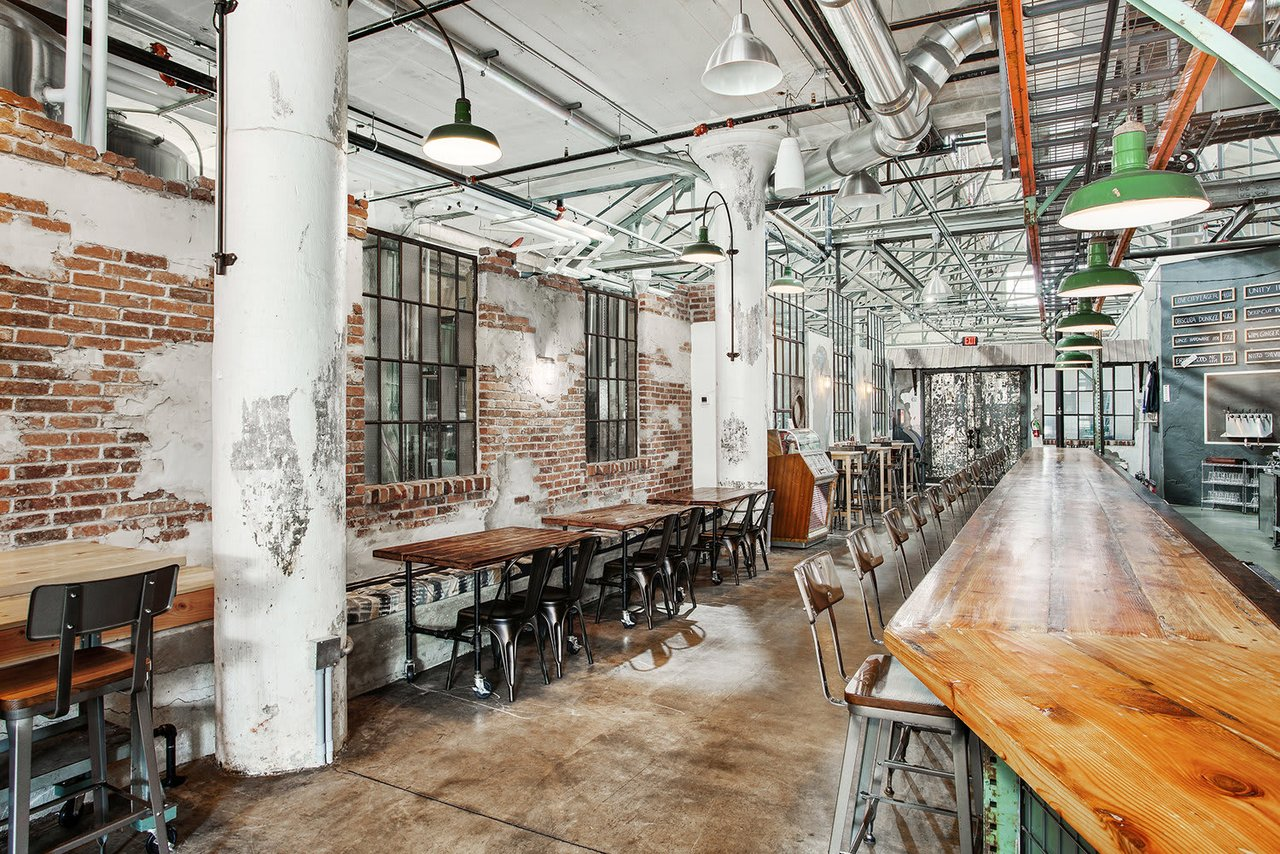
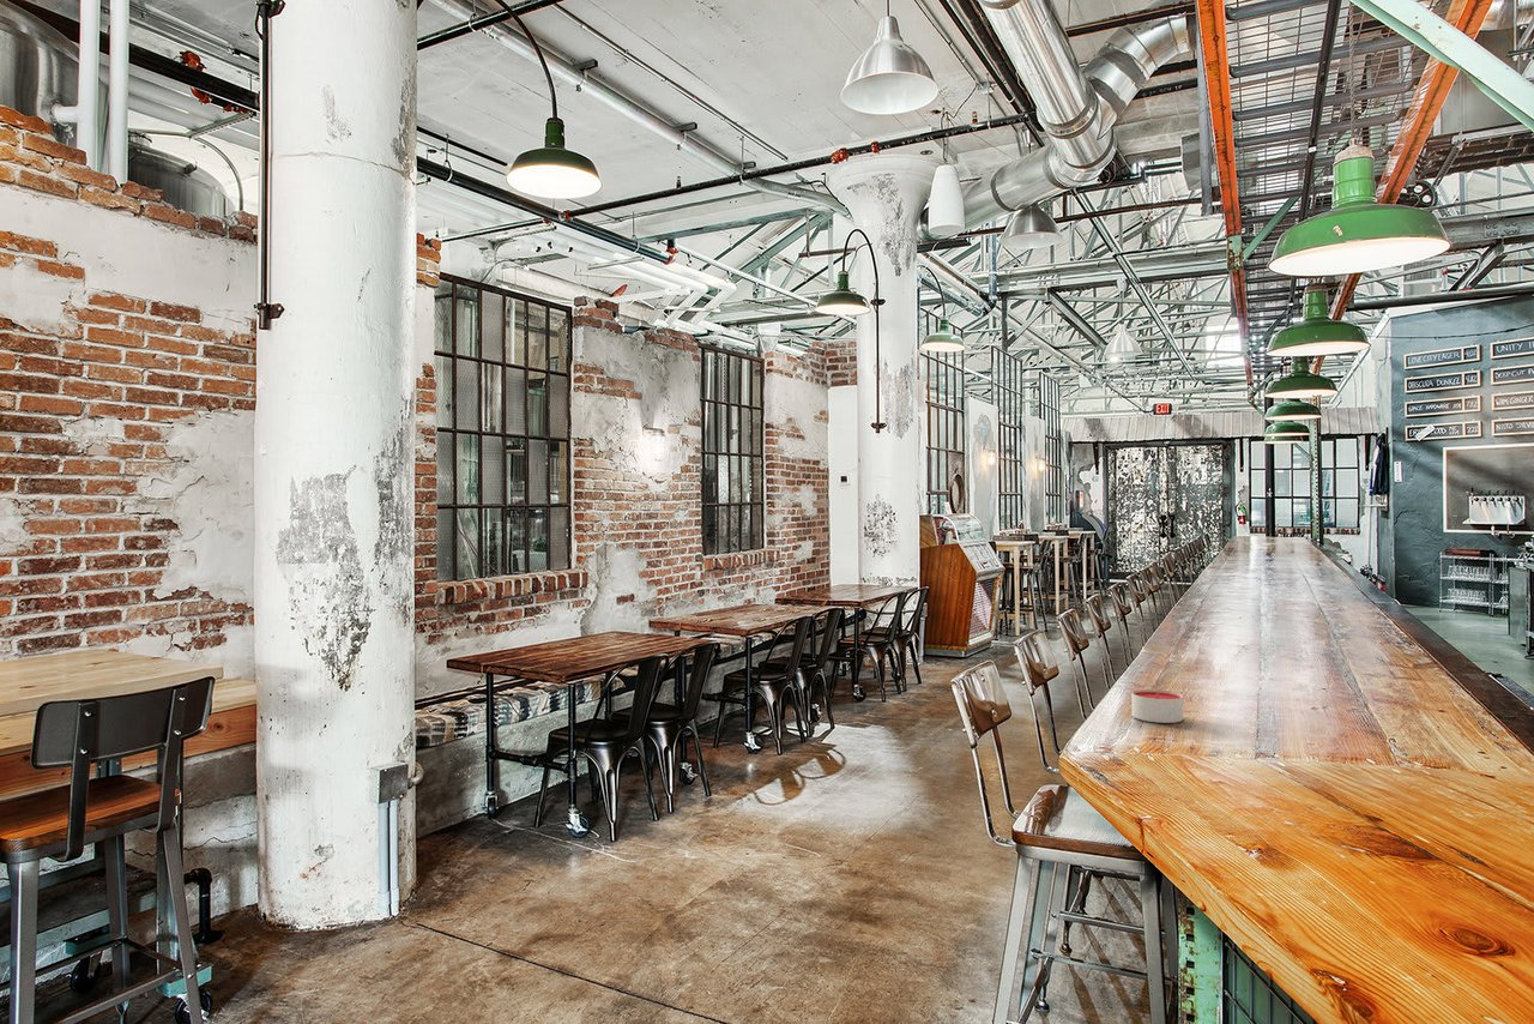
+ candle [1131,688,1184,724]
